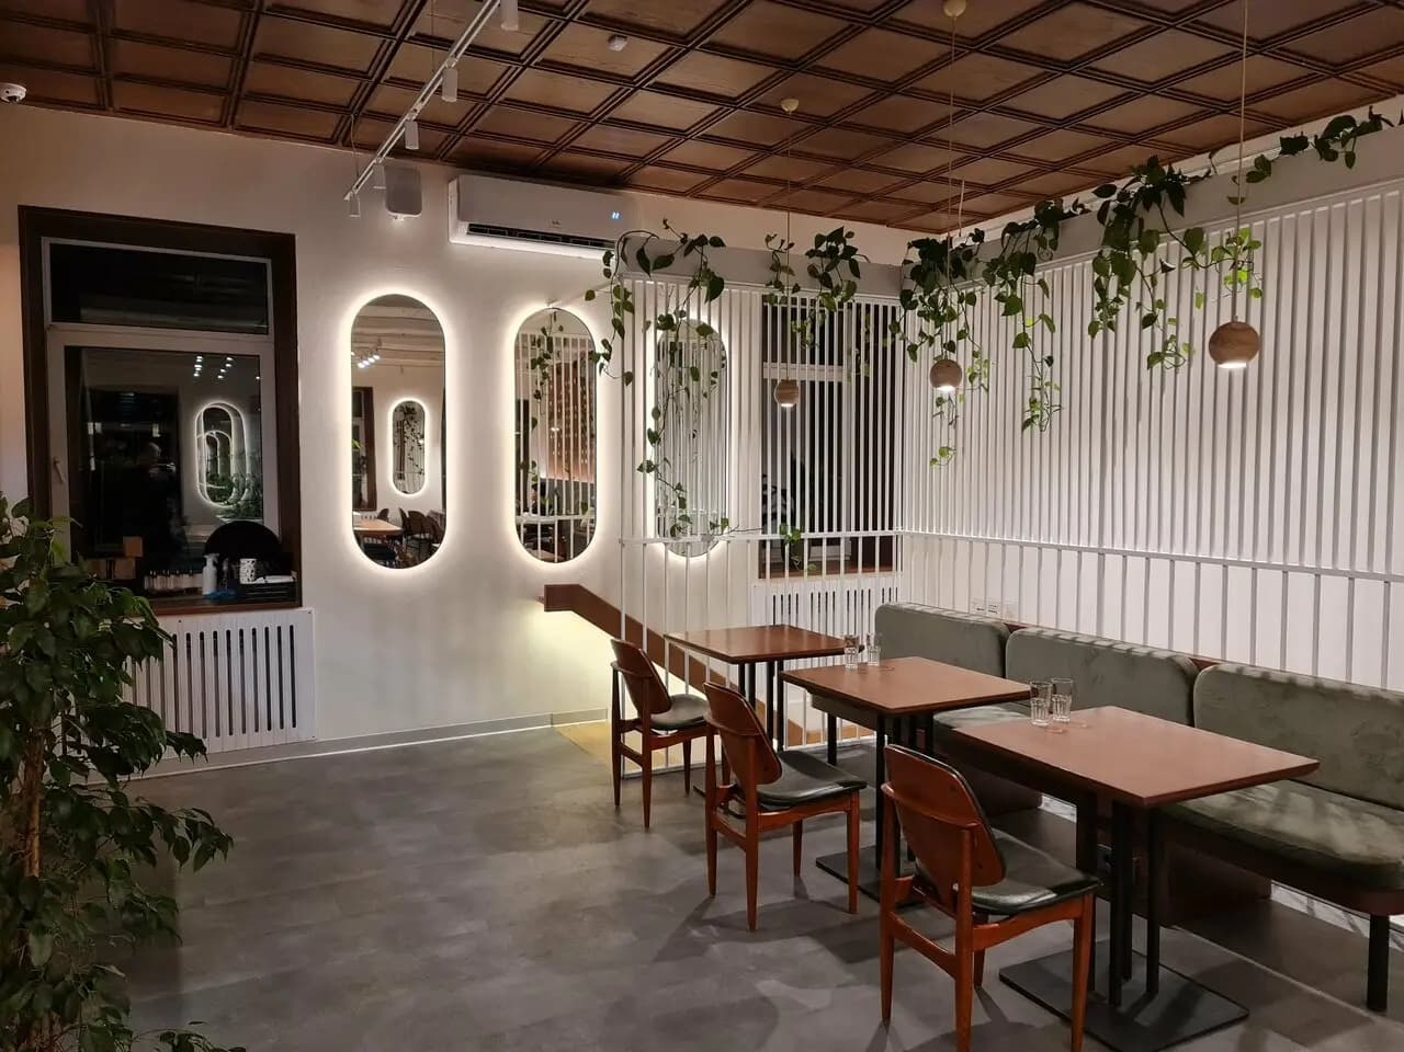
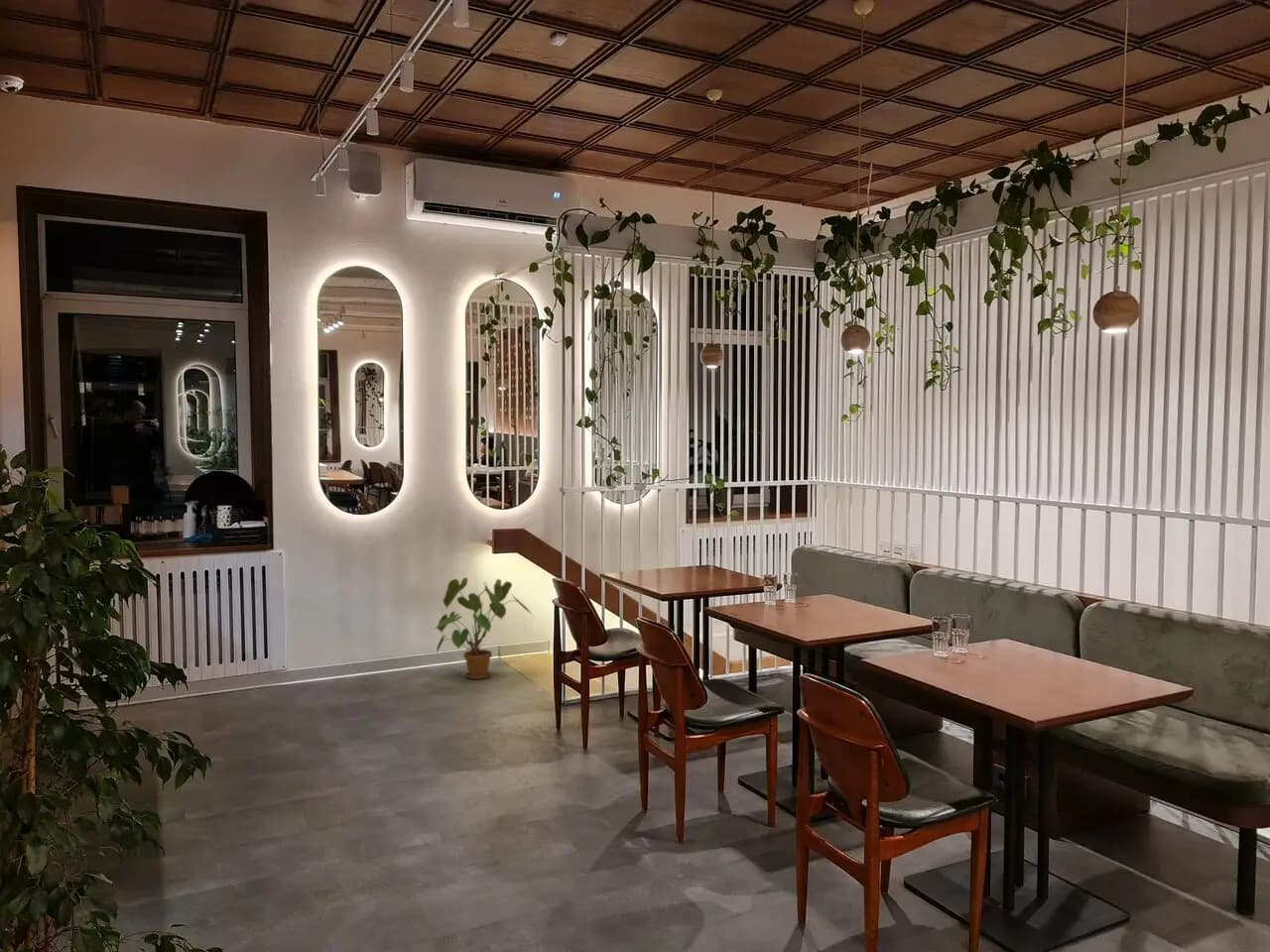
+ house plant [433,576,534,680]
